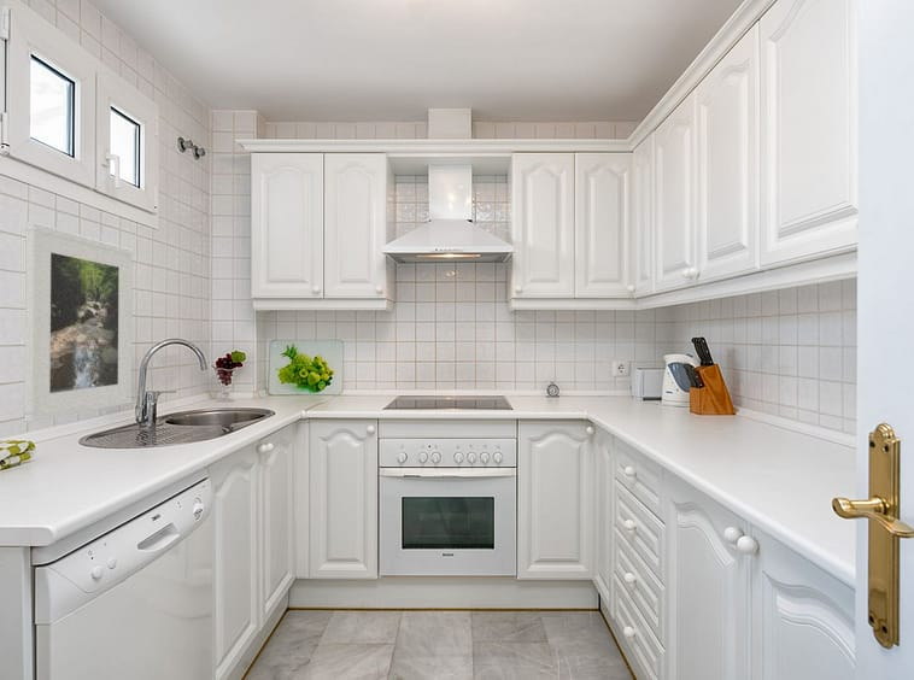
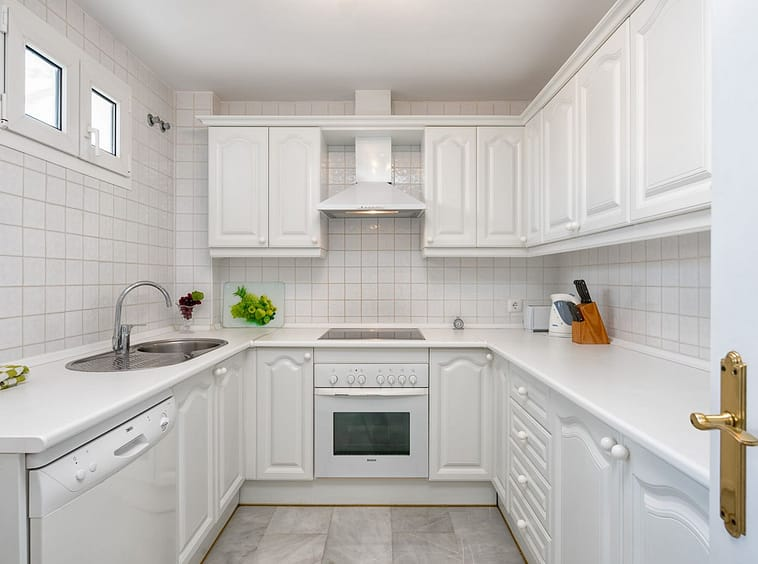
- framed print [23,221,134,423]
